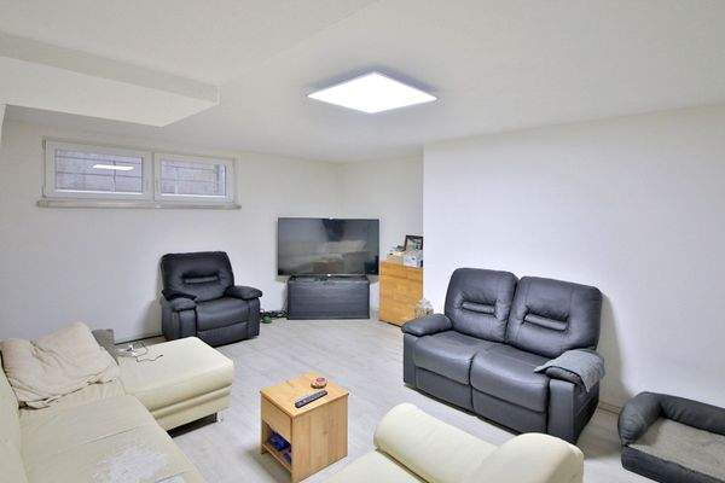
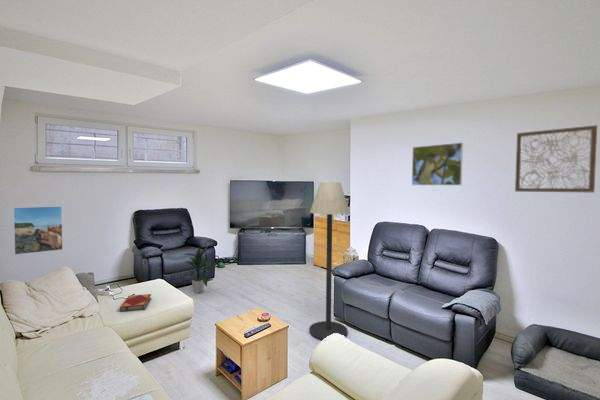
+ hardback book [119,293,152,313]
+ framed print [12,205,64,256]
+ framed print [411,142,464,186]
+ wall art [514,124,598,194]
+ floor lamp [308,182,351,341]
+ indoor plant [179,245,215,294]
